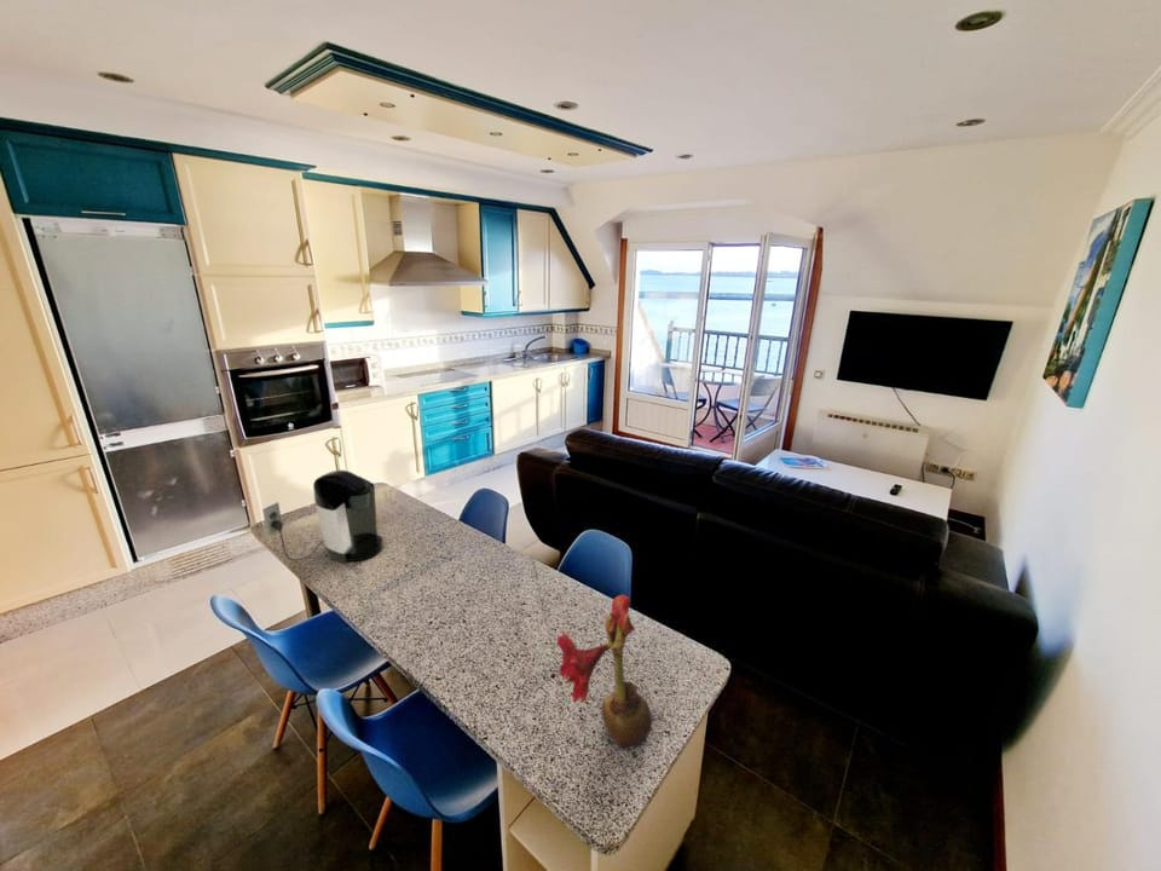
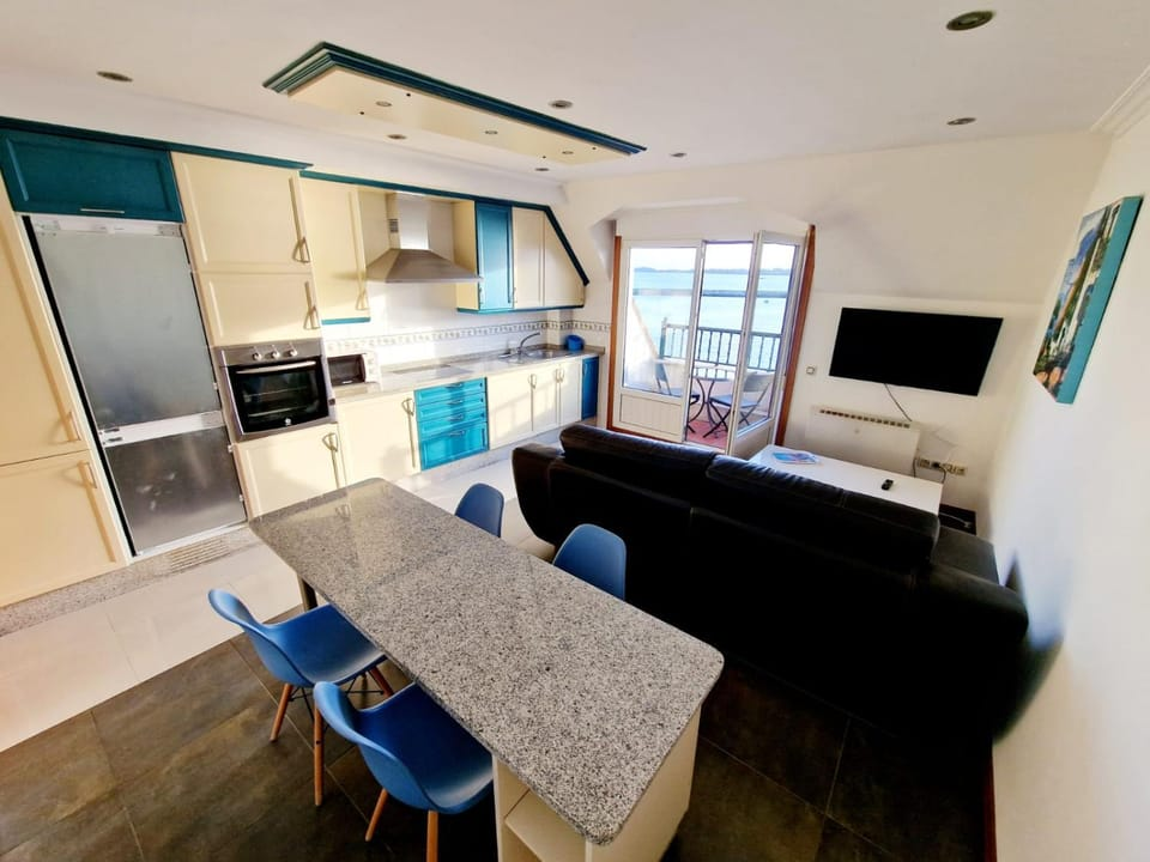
- coffee maker [261,469,385,564]
- flower [556,594,653,751]
